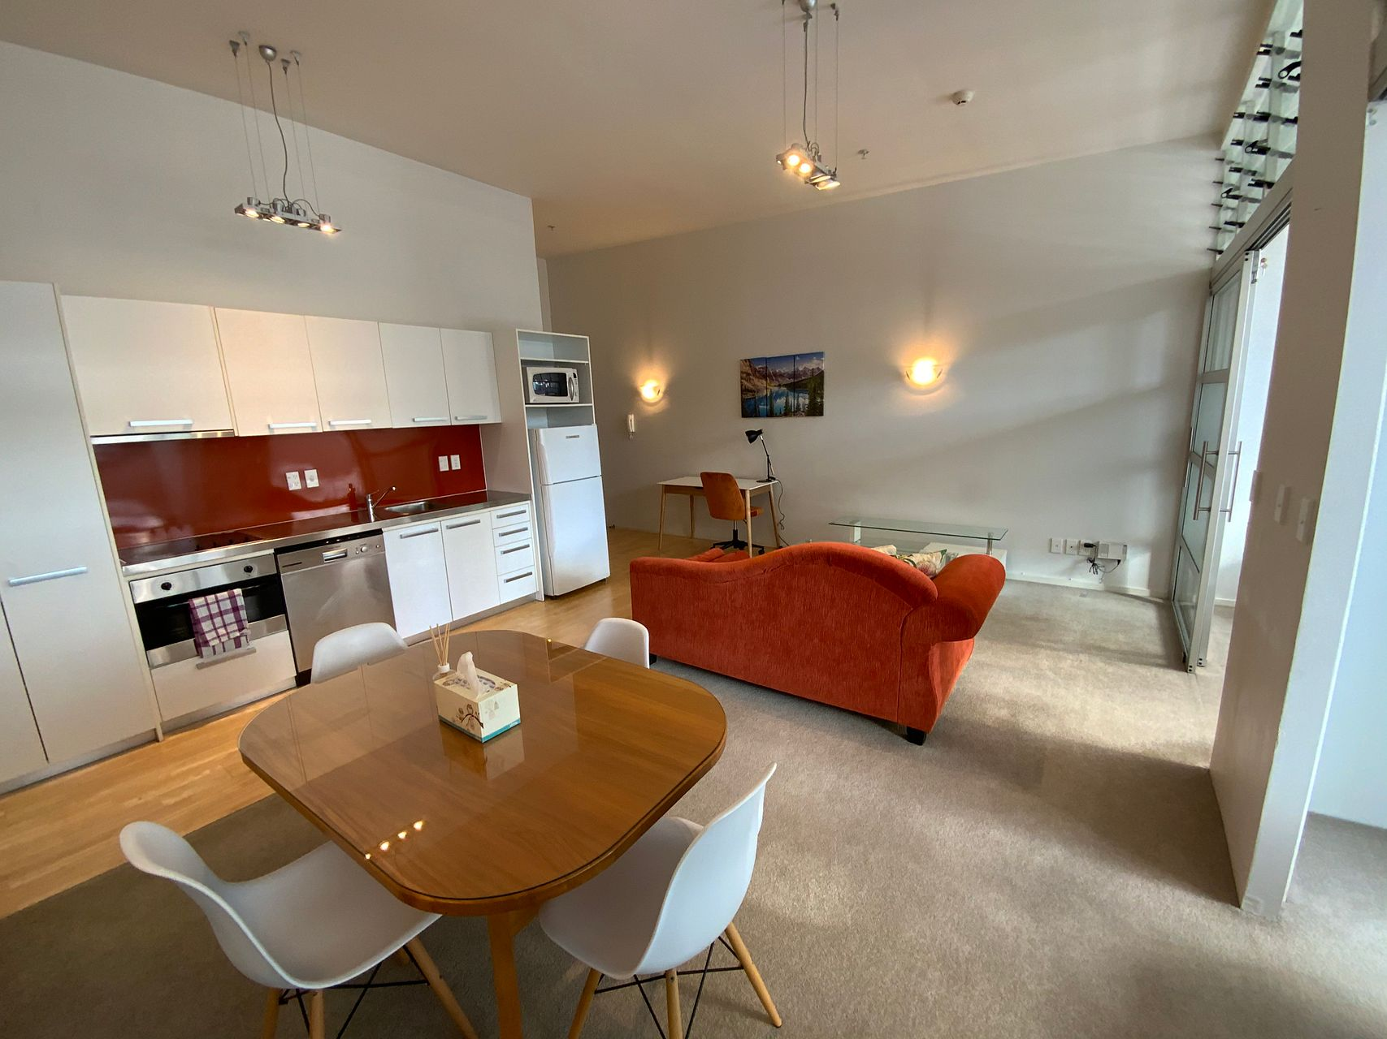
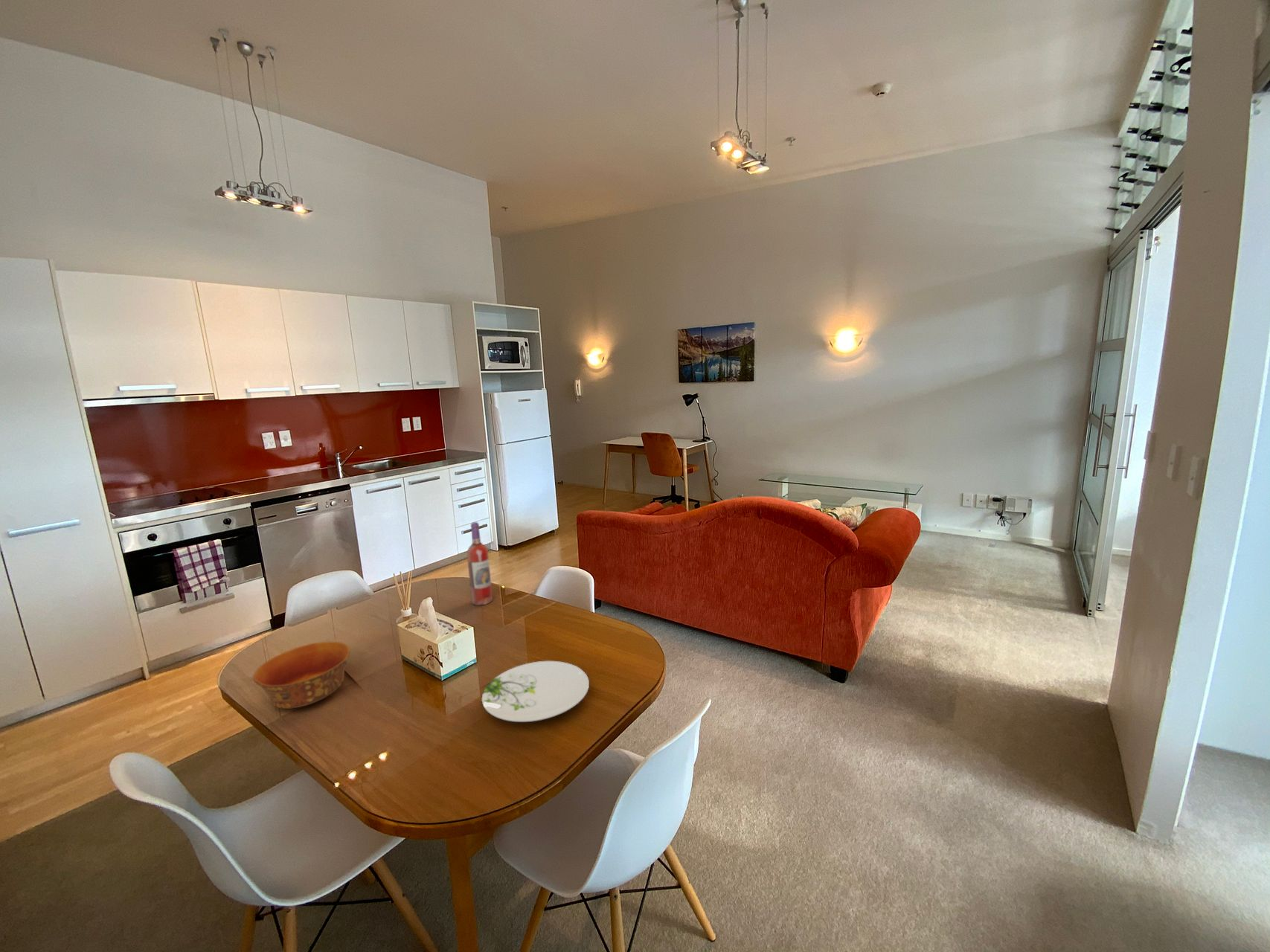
+ bowl [253,641,351,710]
+ wine bottle [466,521,493,606]
+ plate [481,660,590,723]
